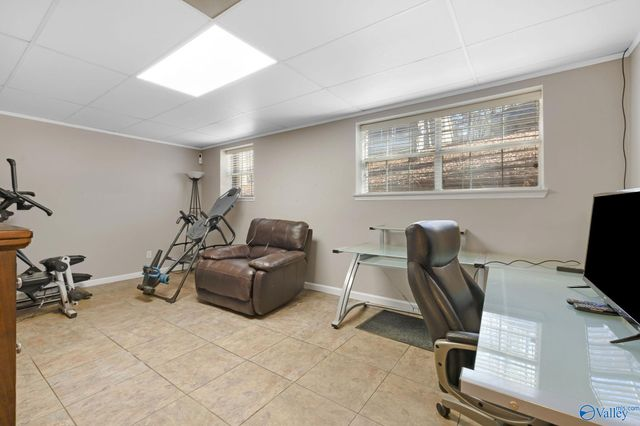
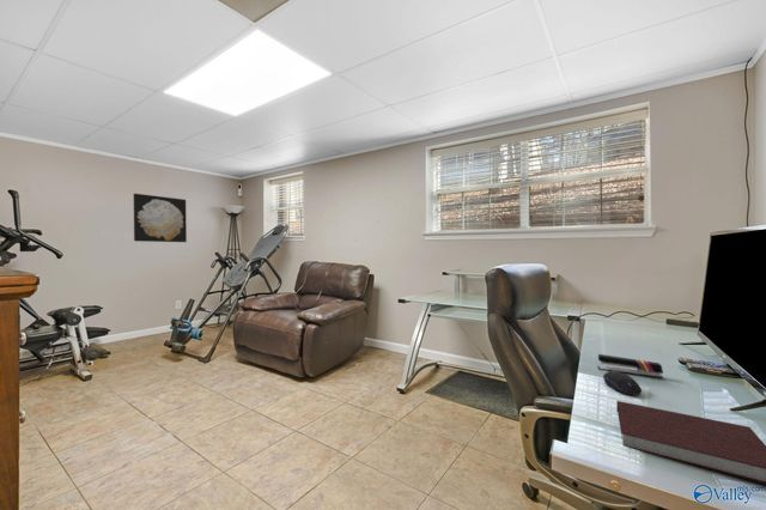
+ computer mouse [602,371,643,396]
+ stapler [596,353,664,380]
+ wall art [133,193,188,243]
+ notebook [615,400,766,485]
